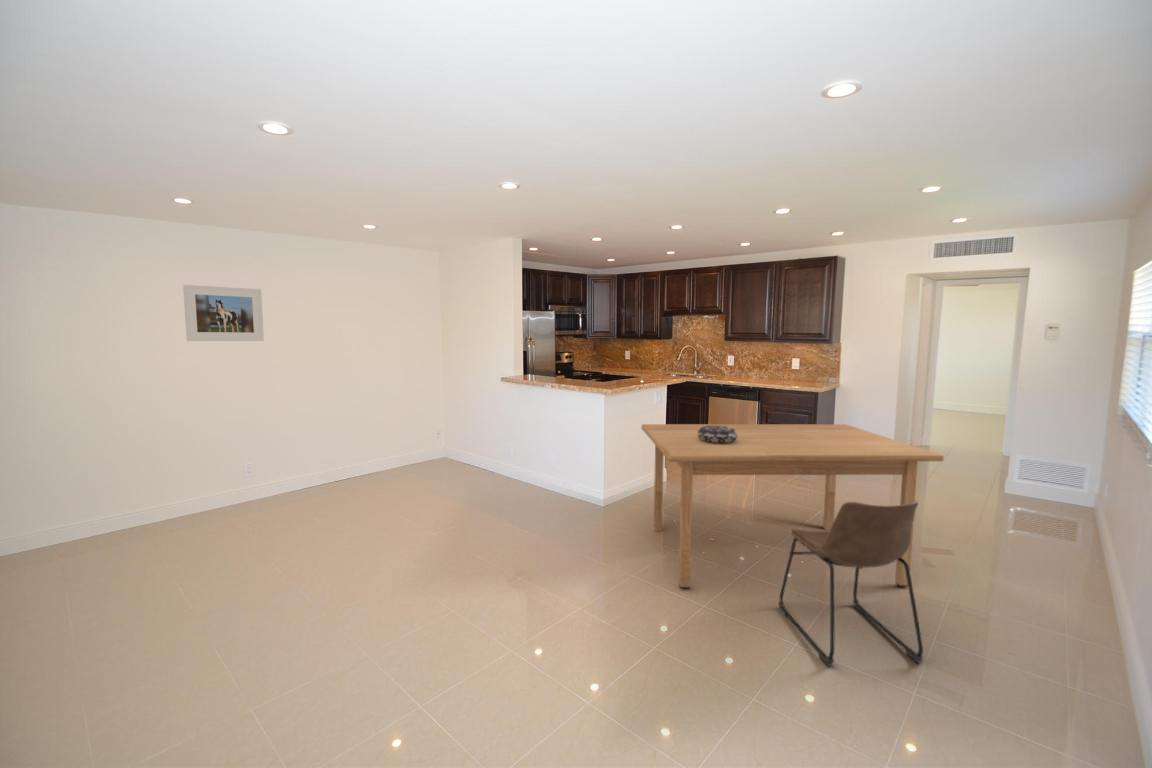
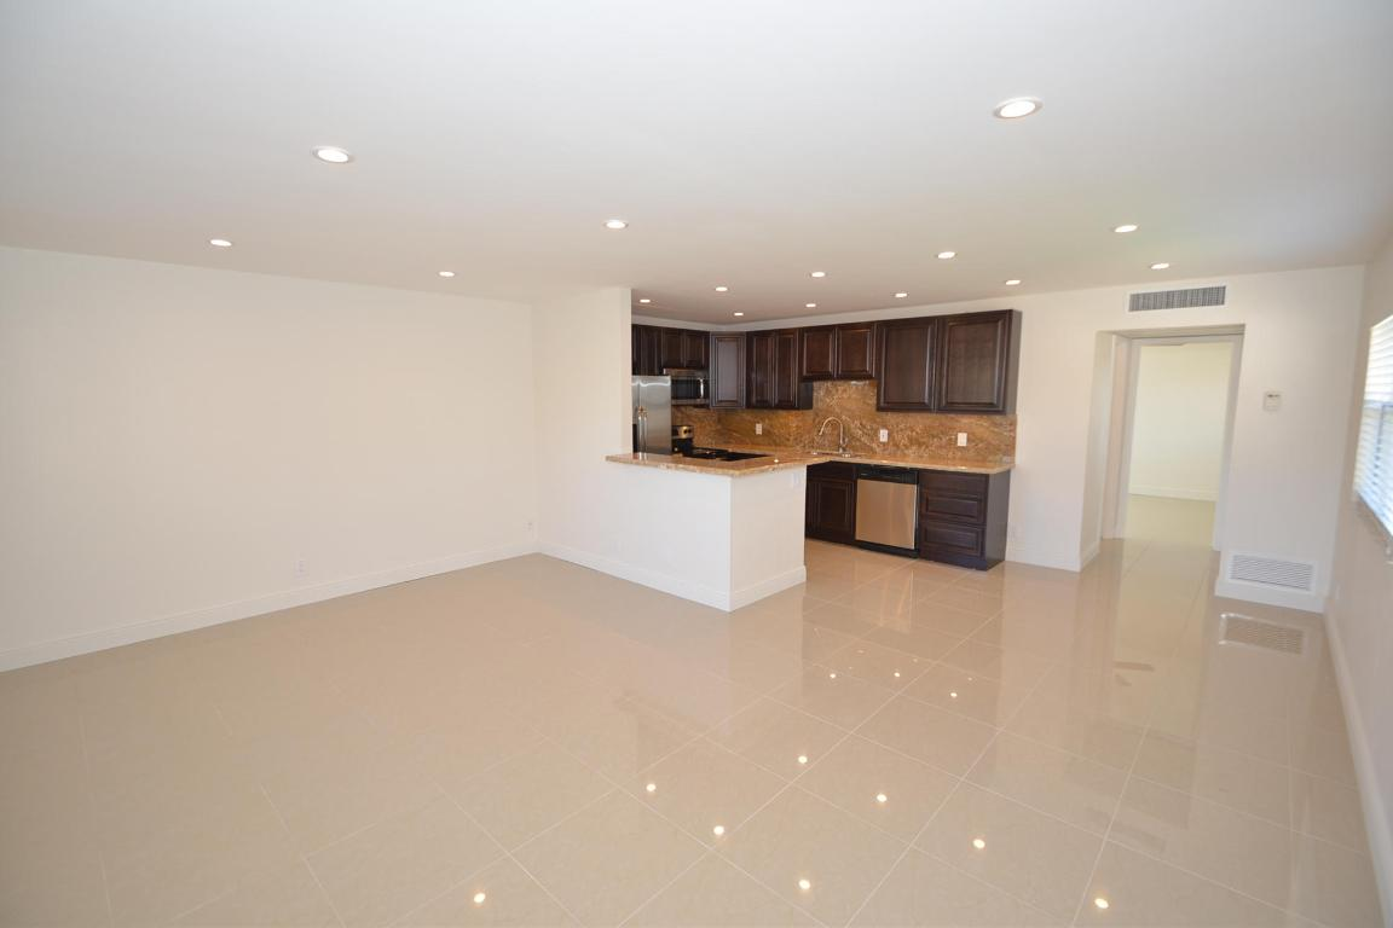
- chair [777,500,924,667]
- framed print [182,284,265,342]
- table [641,423,945,589]
- decorative bowl [698,426,738,444]
